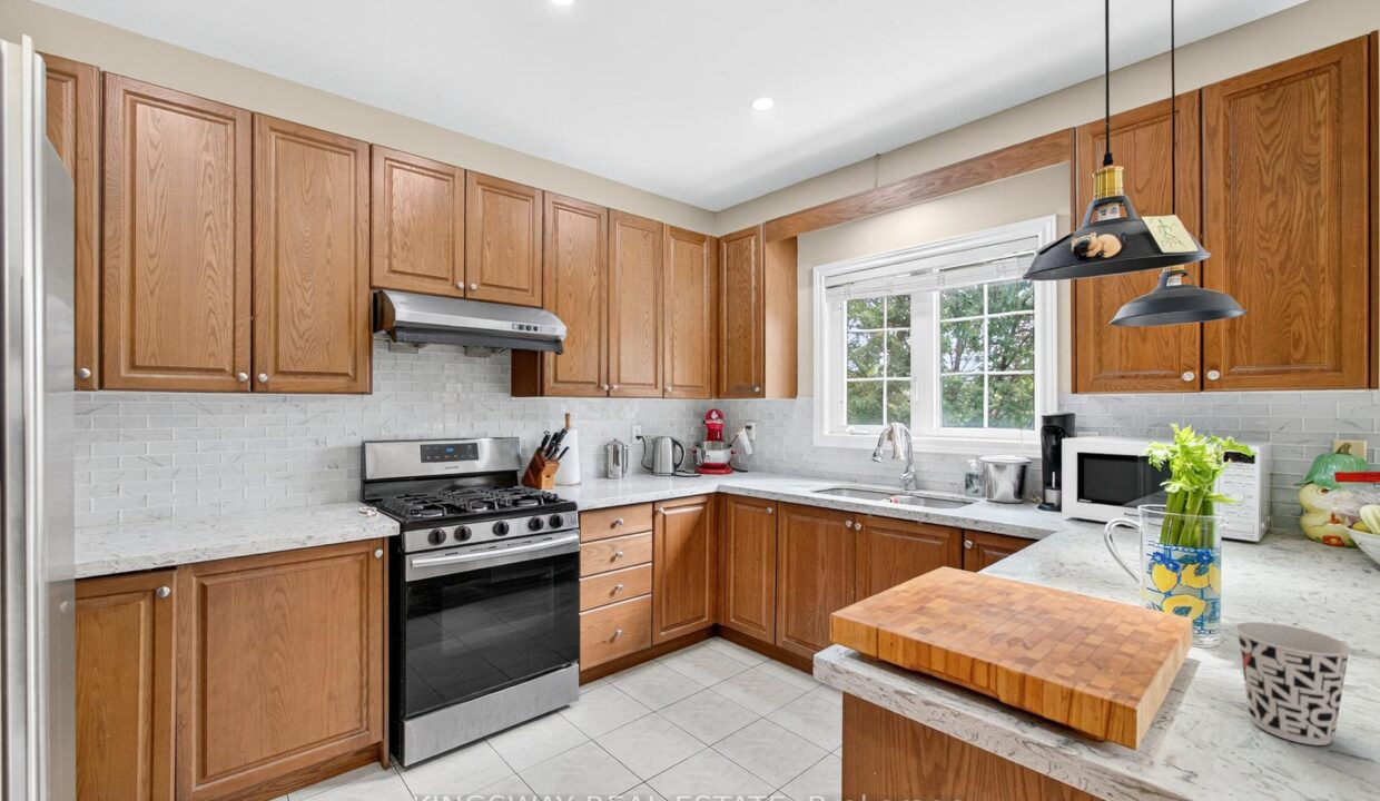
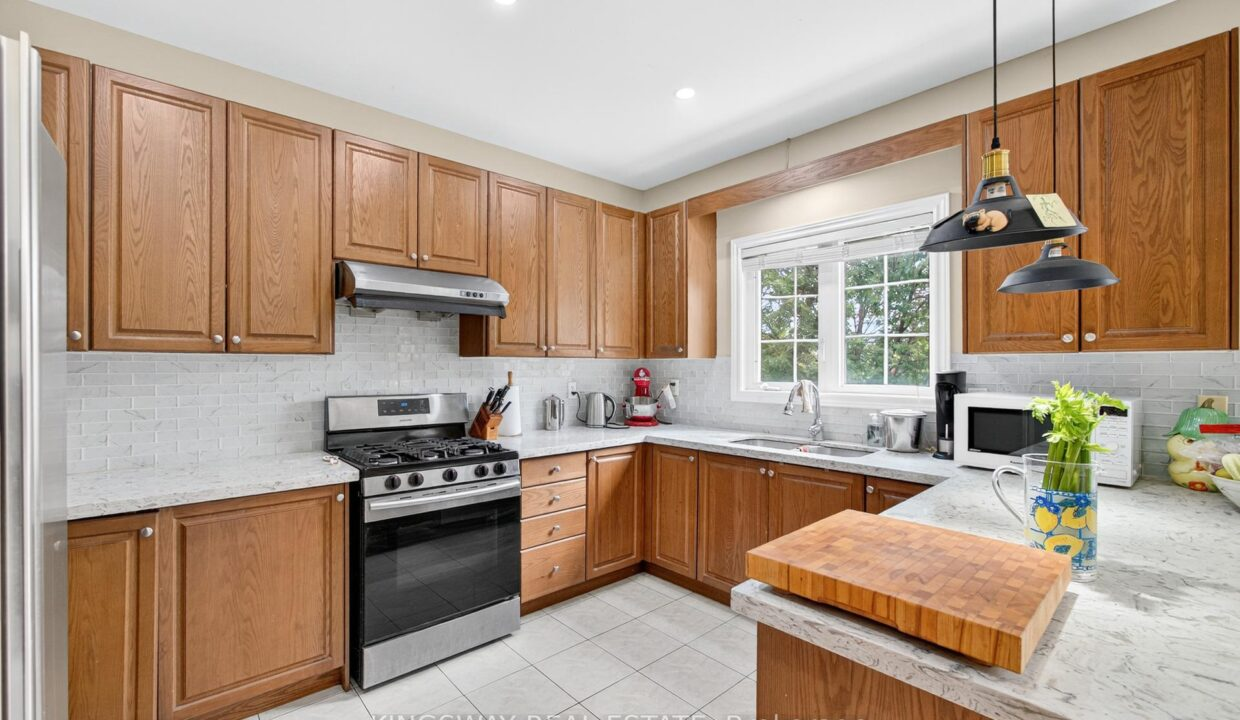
- cup [1234,621,1353,746]
